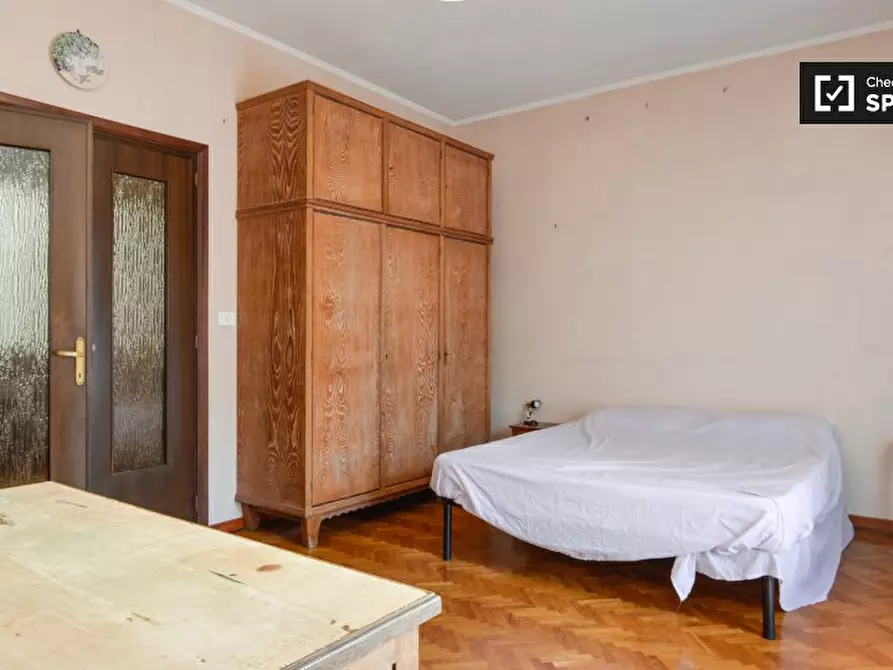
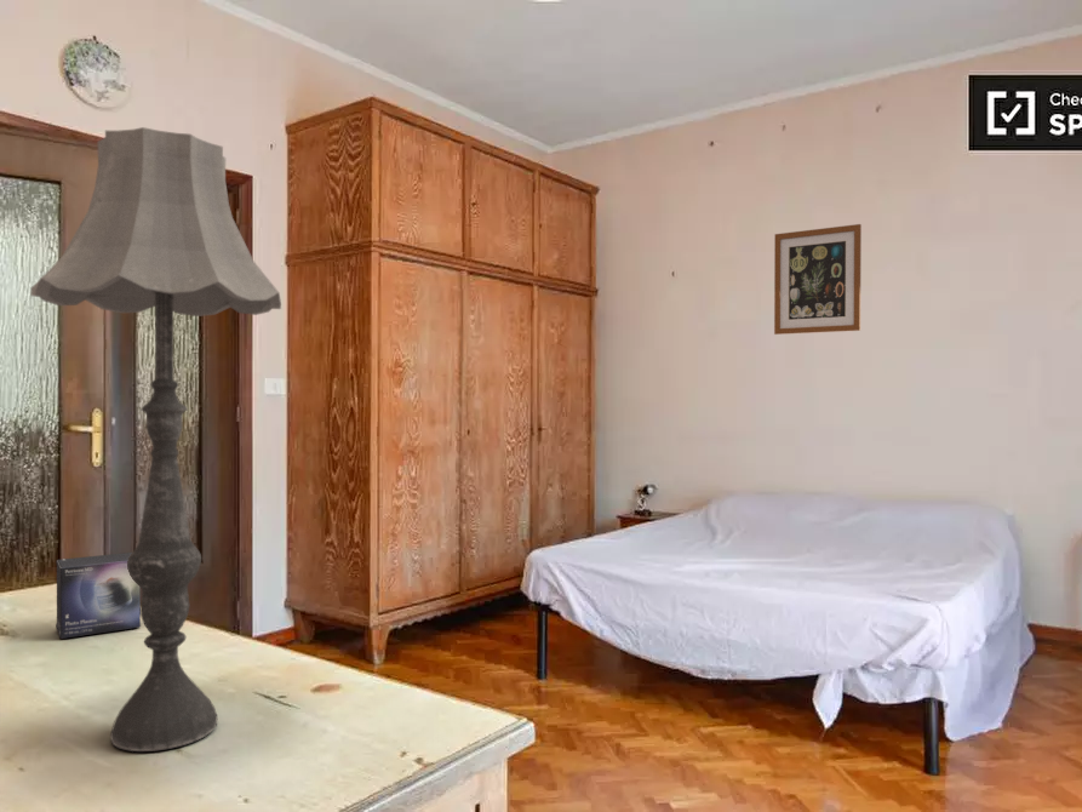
+ table lamp [29,126,282,753]
+ small box [55,551,142,640]
+ wall art [773,223,863,336]
